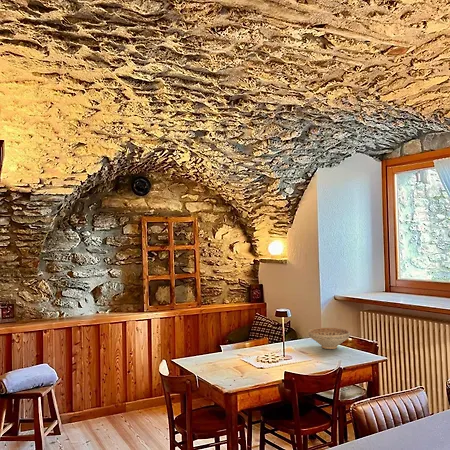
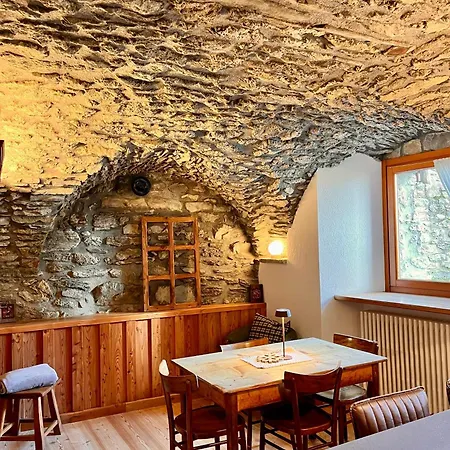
- decorative bowl [307,327,351,350]
